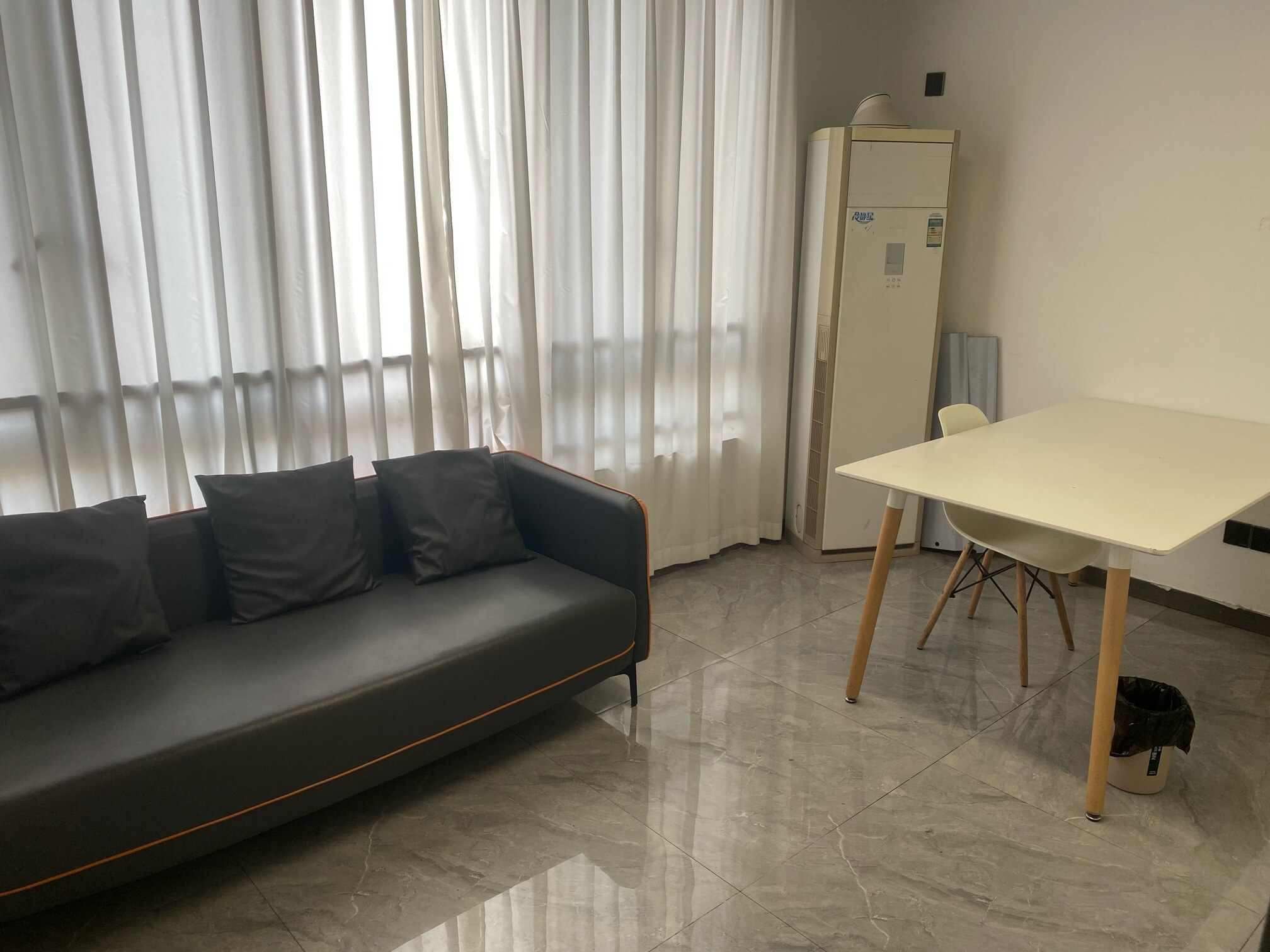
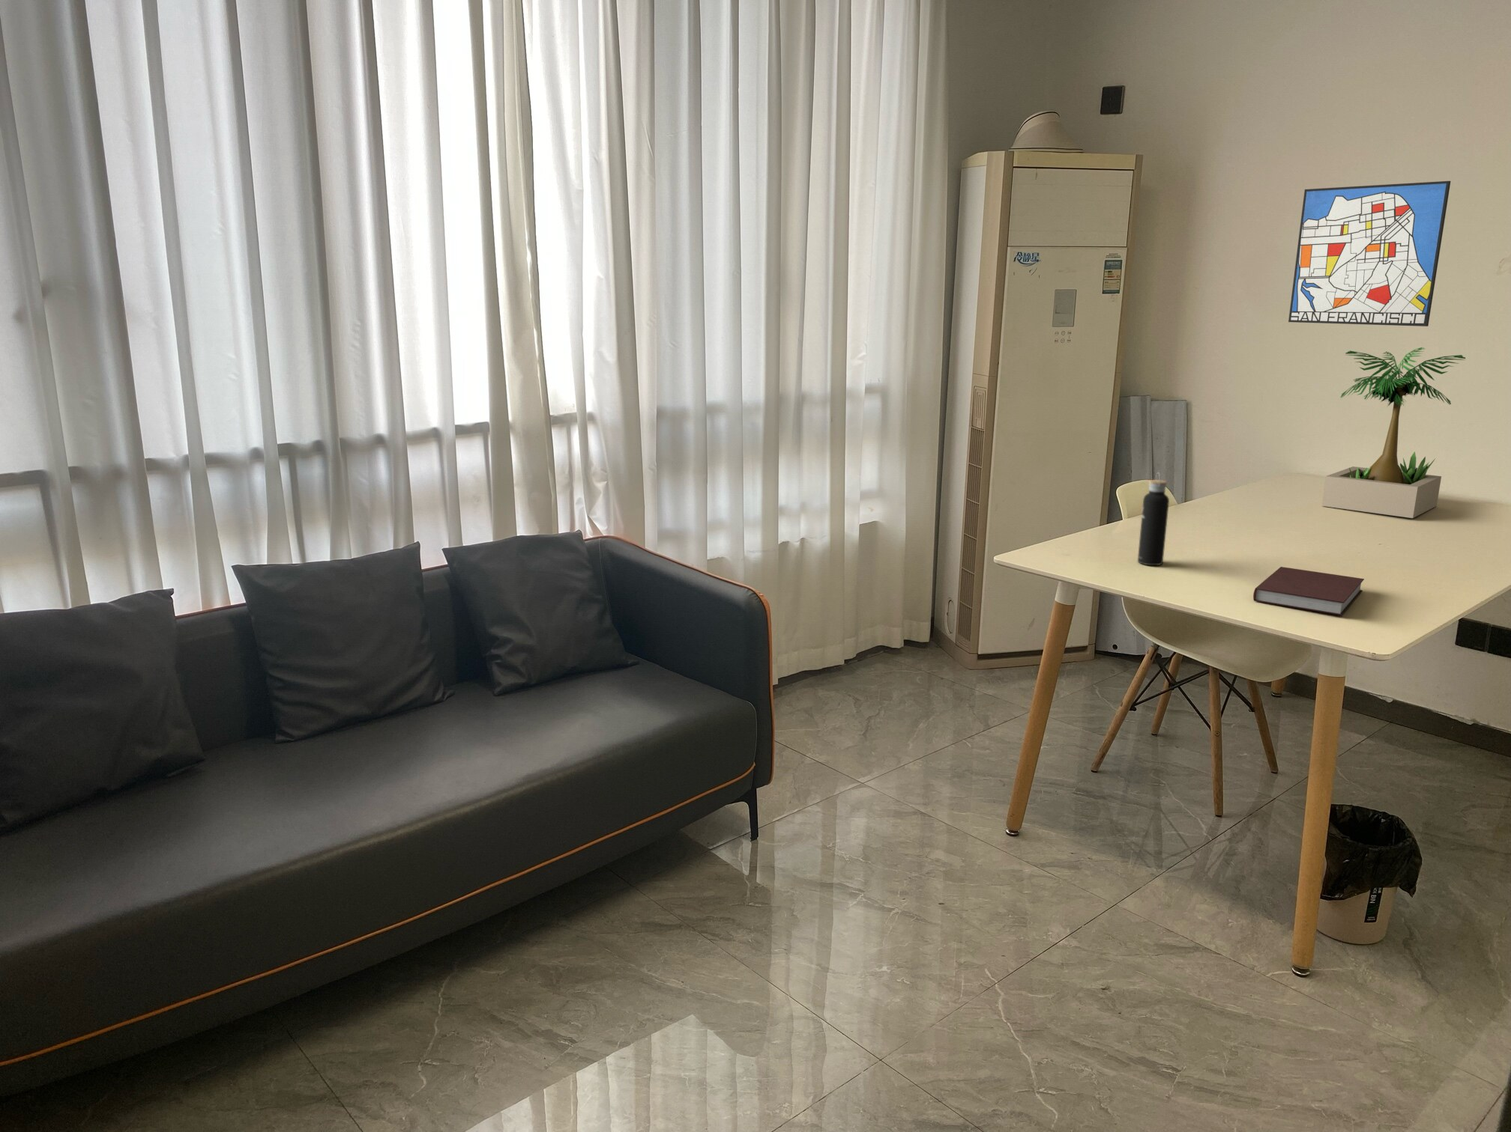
+ notebook [1253,566,1365,616]
+ water bottle [1137,472,1170,566]
+ wall art [1287,181,1452,327]
+ potted plant [1322,347,1466,518]
